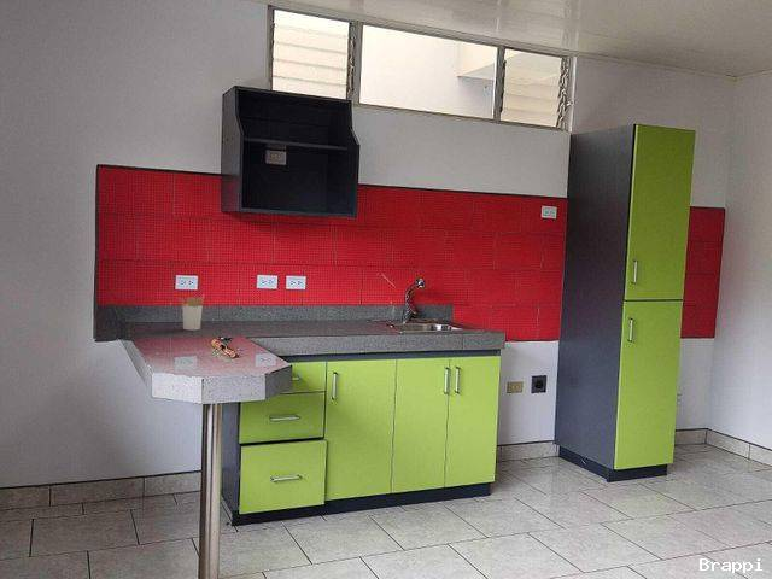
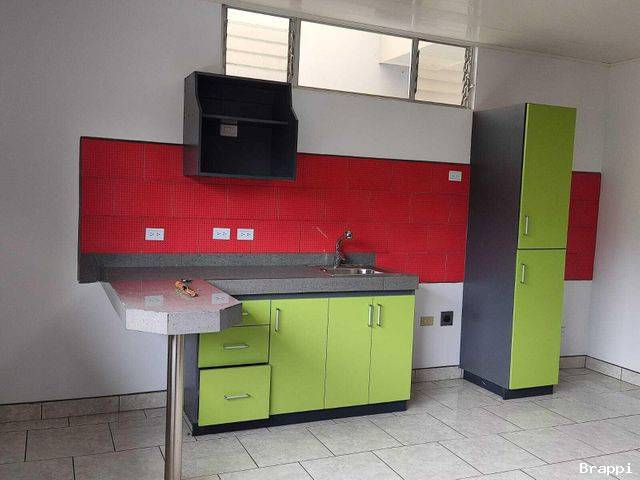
- utensil holder [177,293,205,332]
